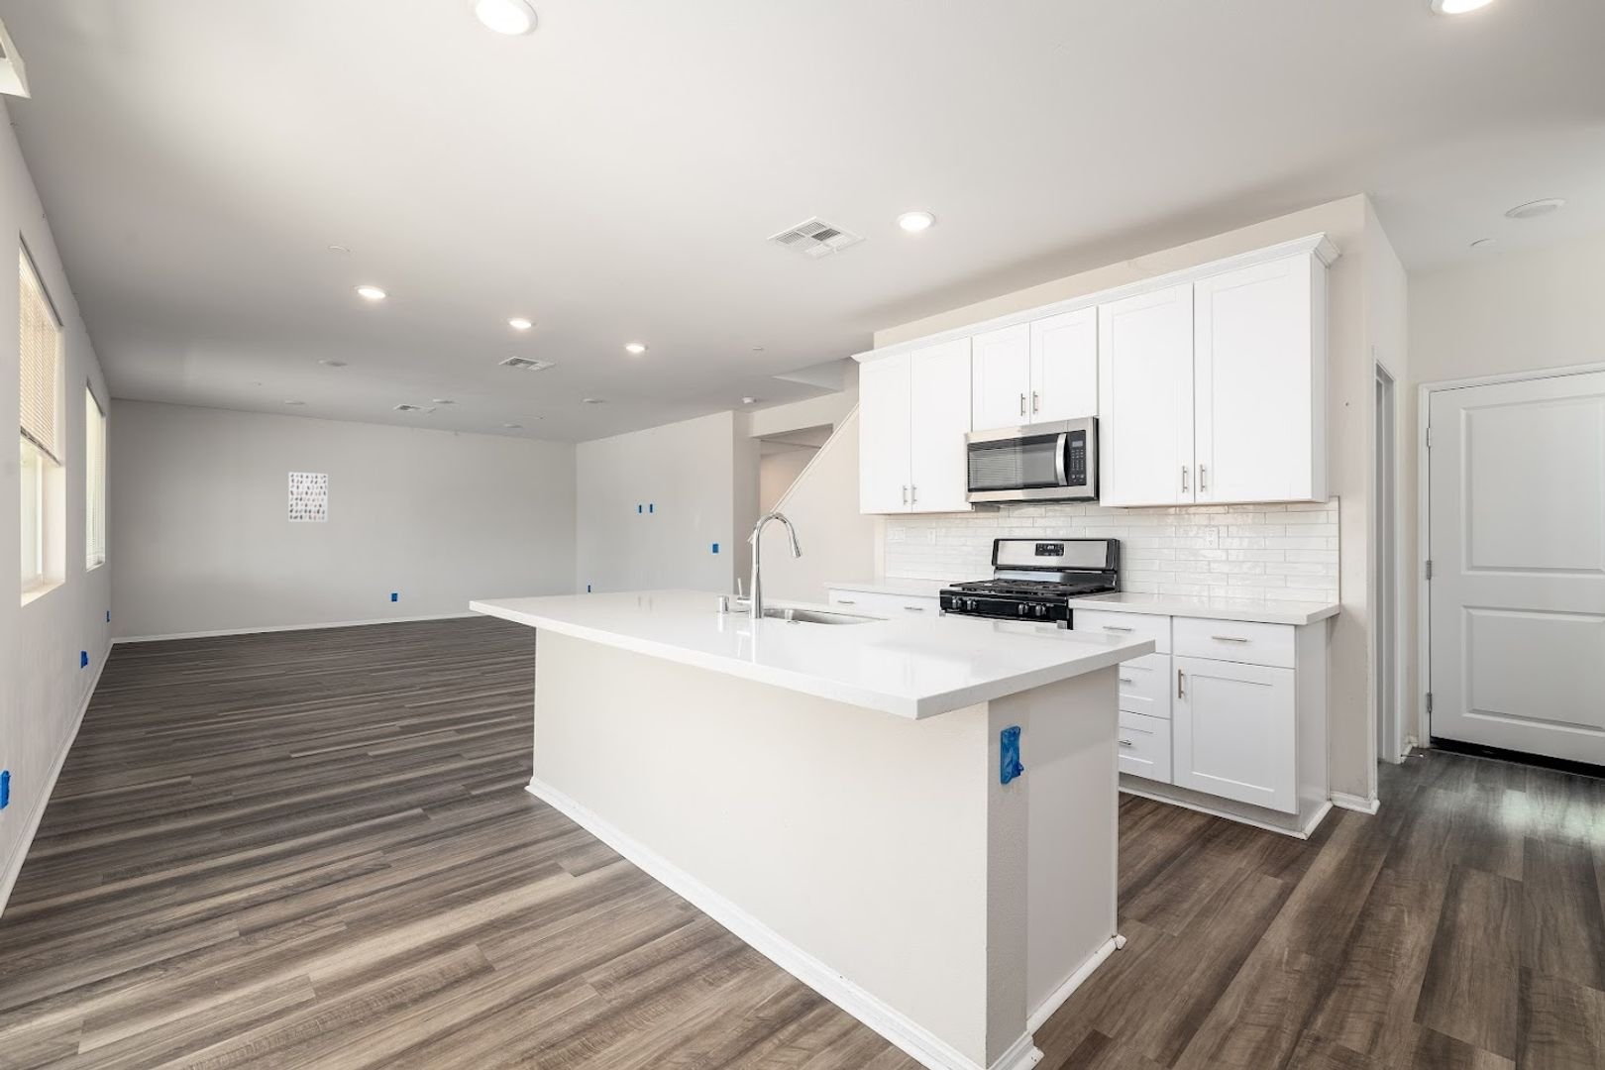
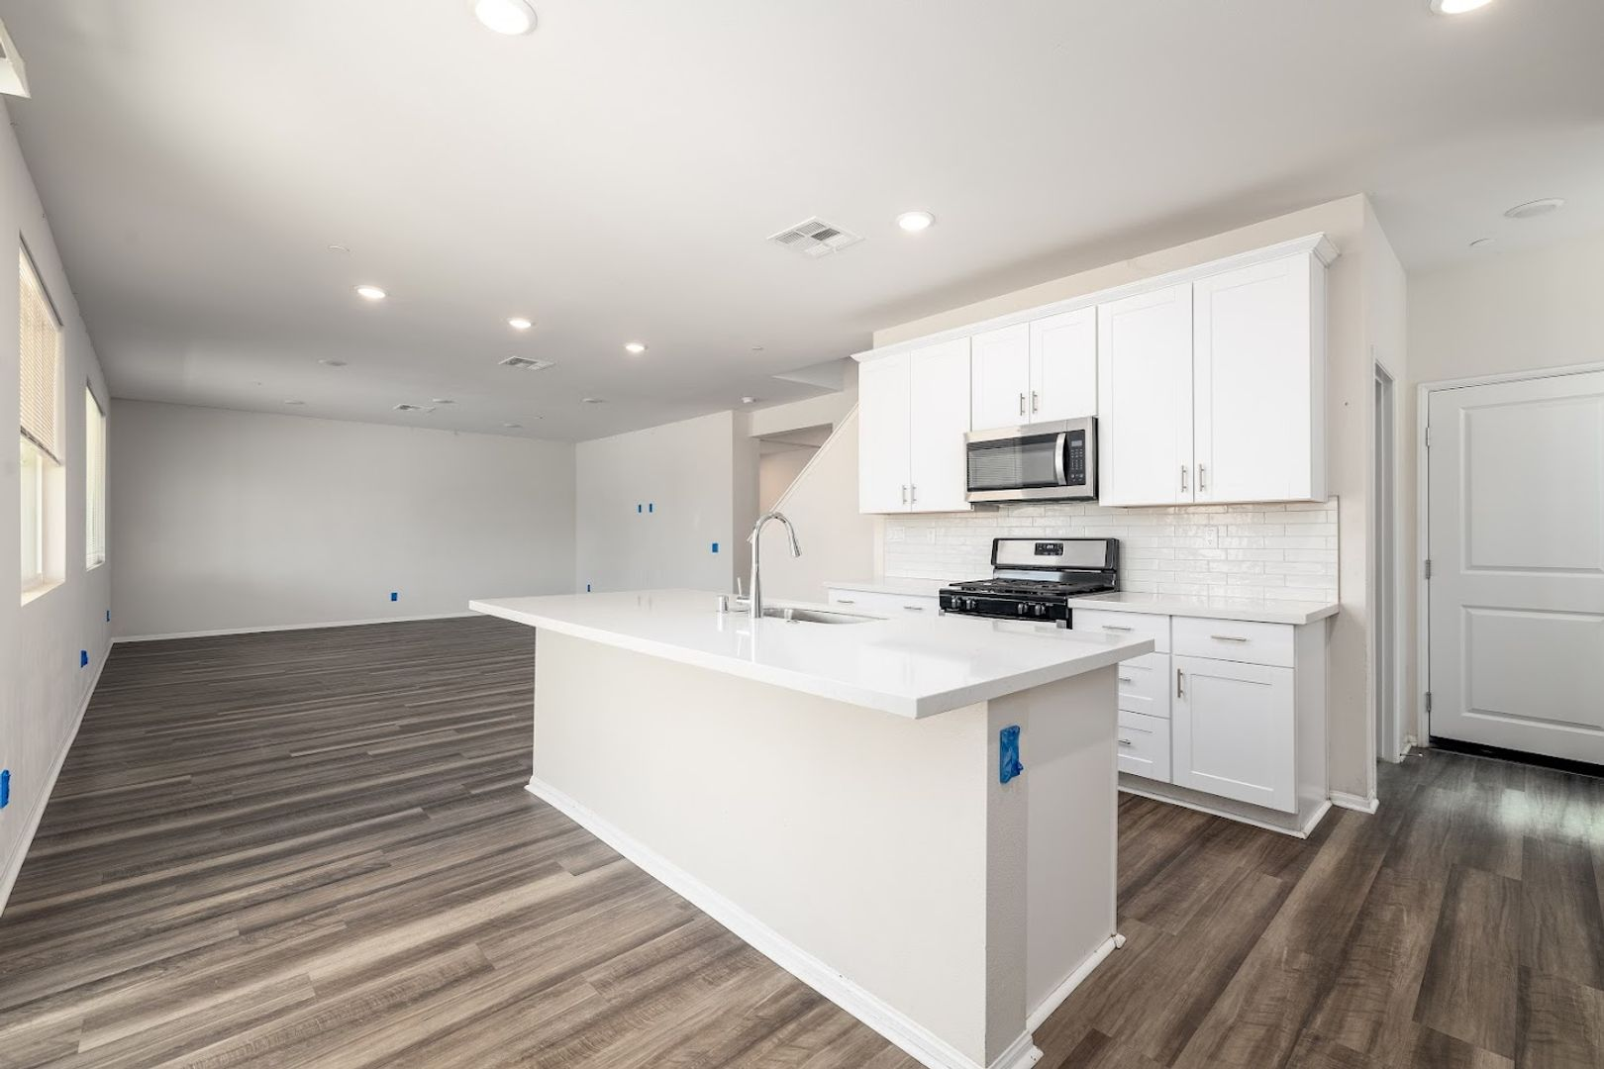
- wall art [288,471,328,523]
